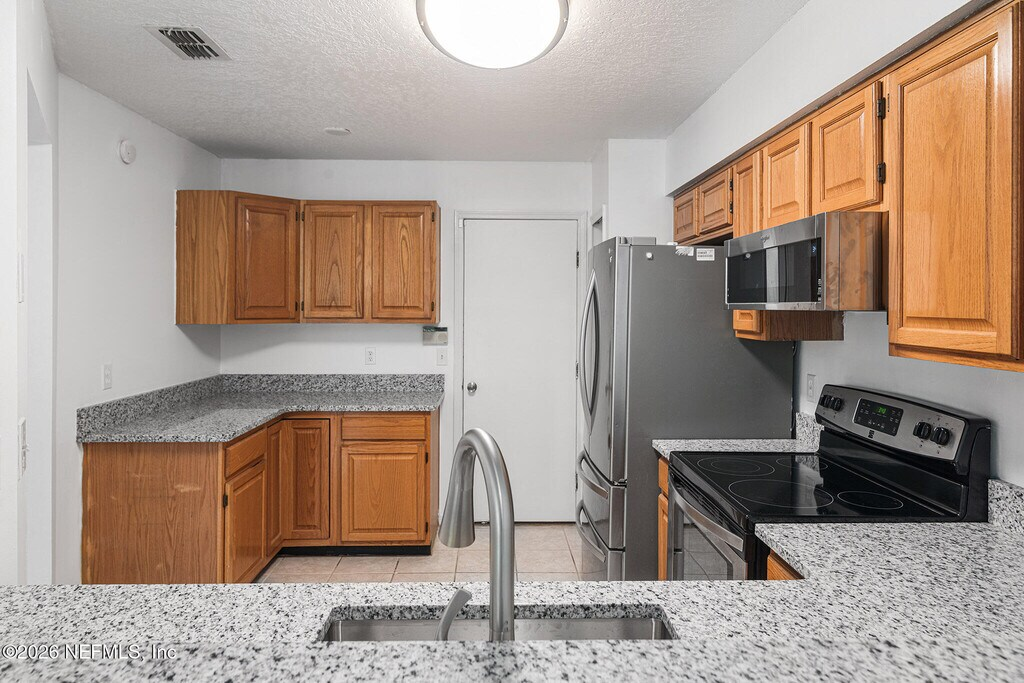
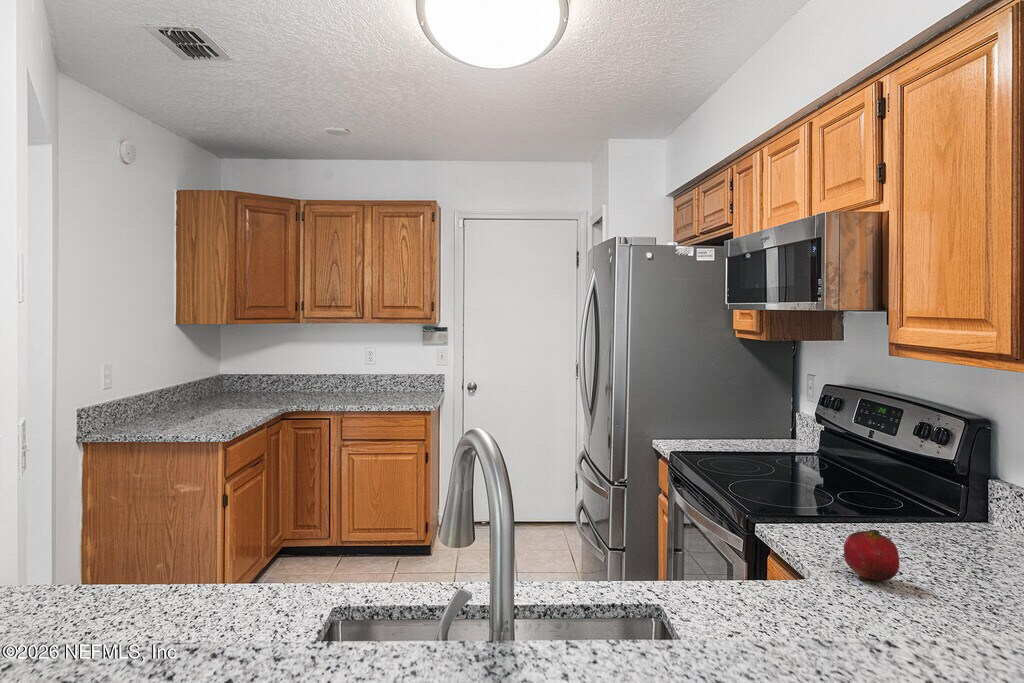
+ fruit [843,529,901,582]
